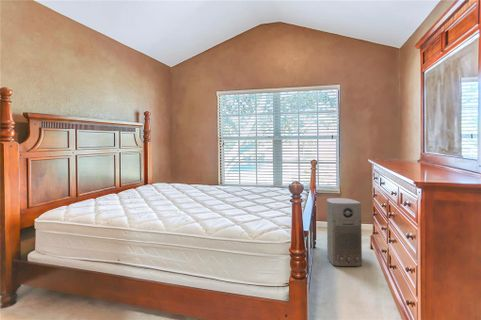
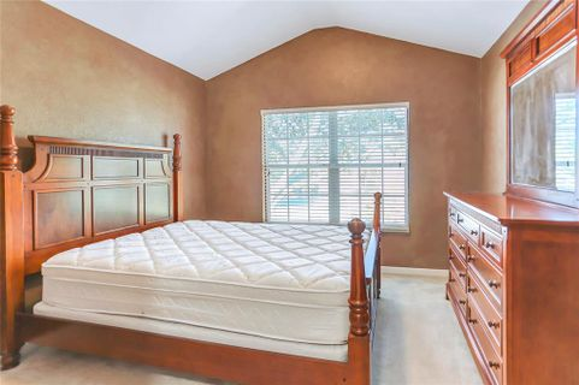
- air purifier [326,197,363,267]
